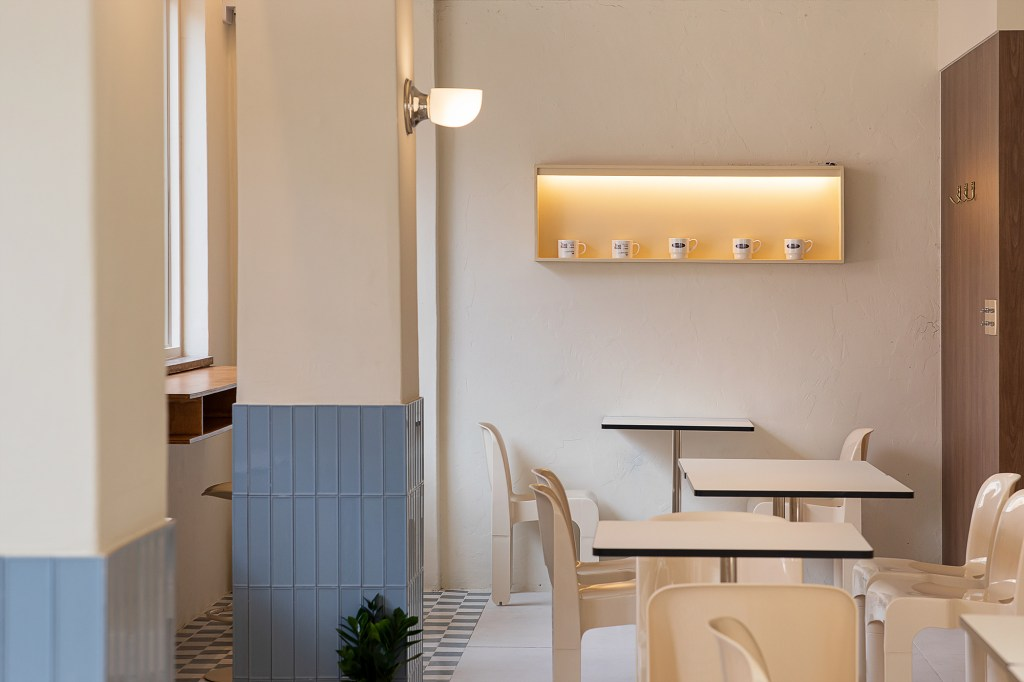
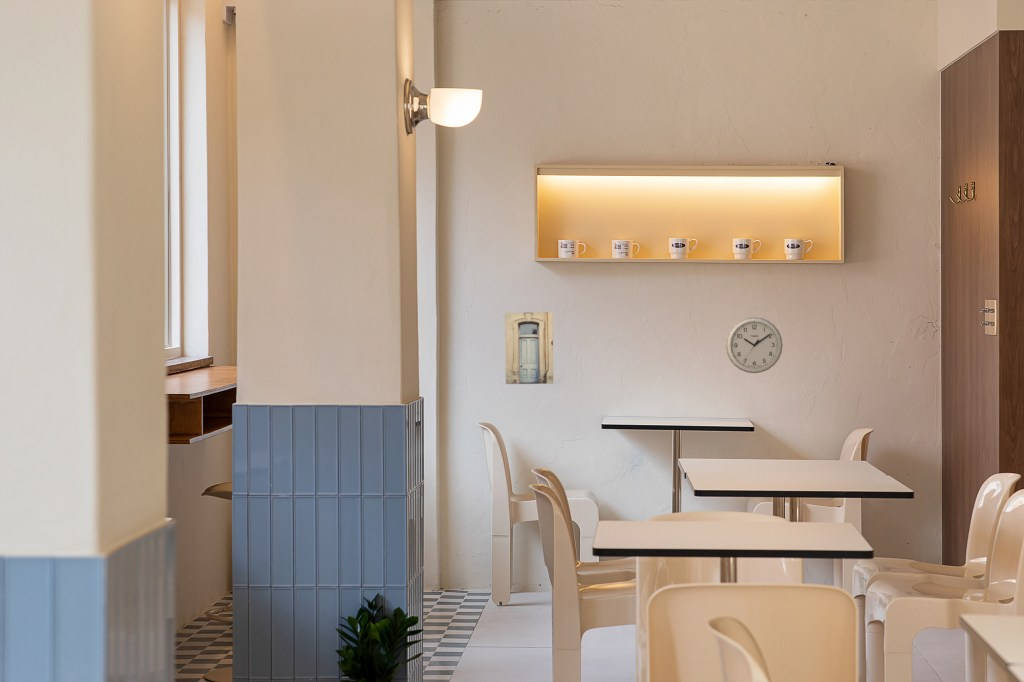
+ wall art [504,311,554,385]
+ wall clock [725,316,784,374]
